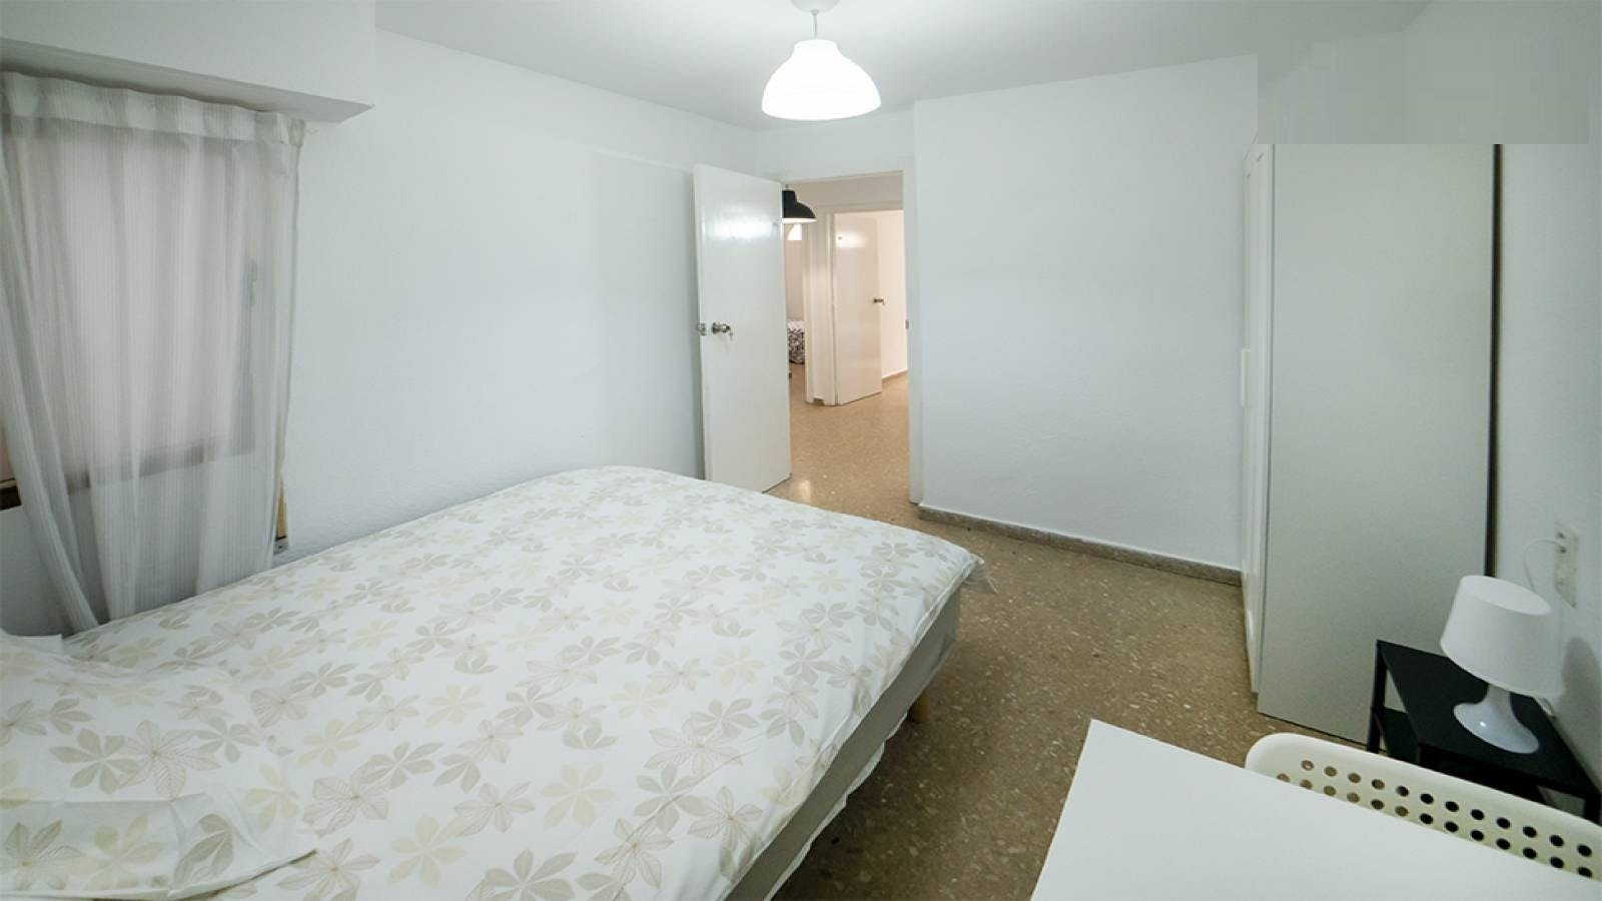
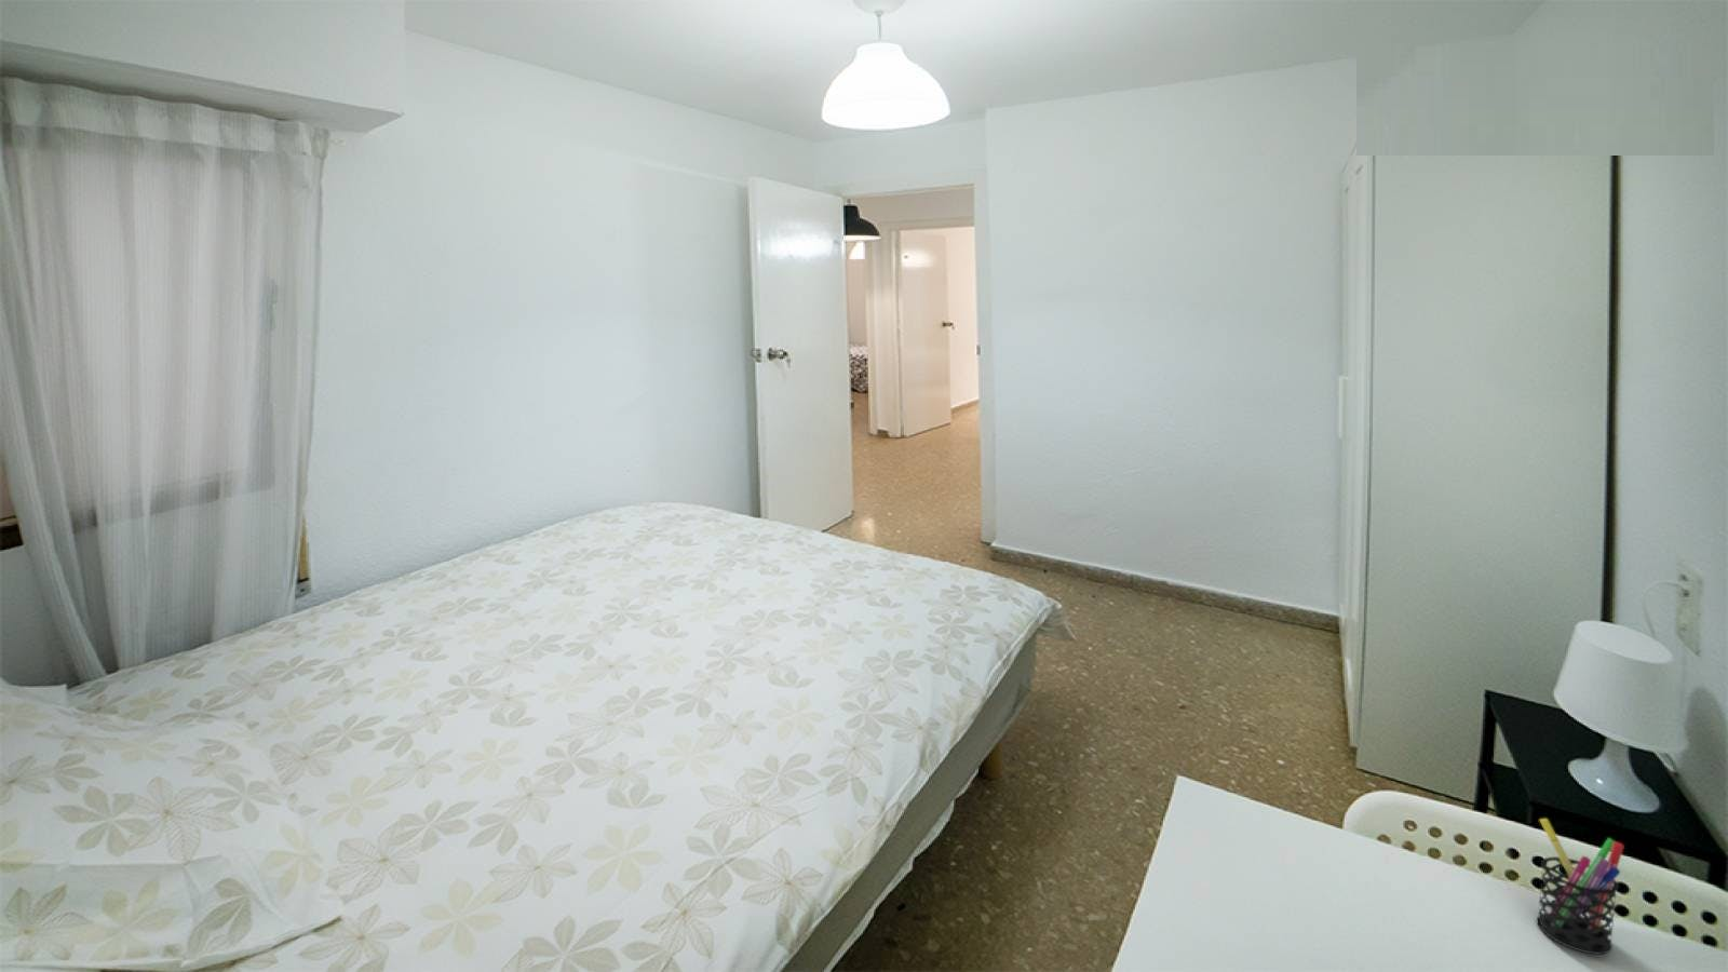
+ pen holder [1536,818,1626,955]
